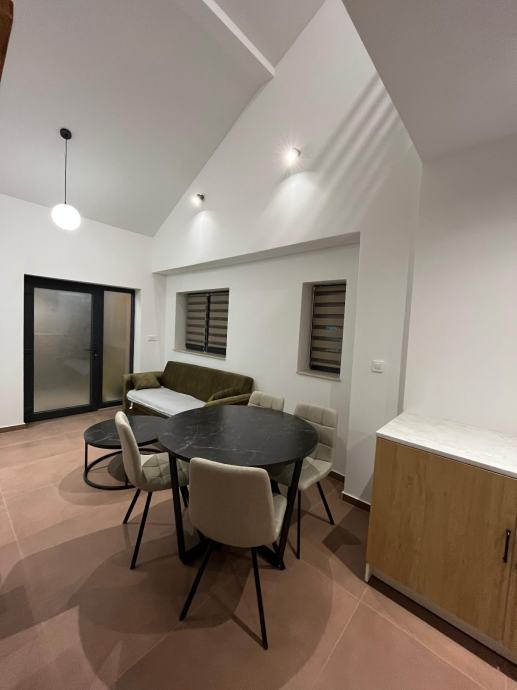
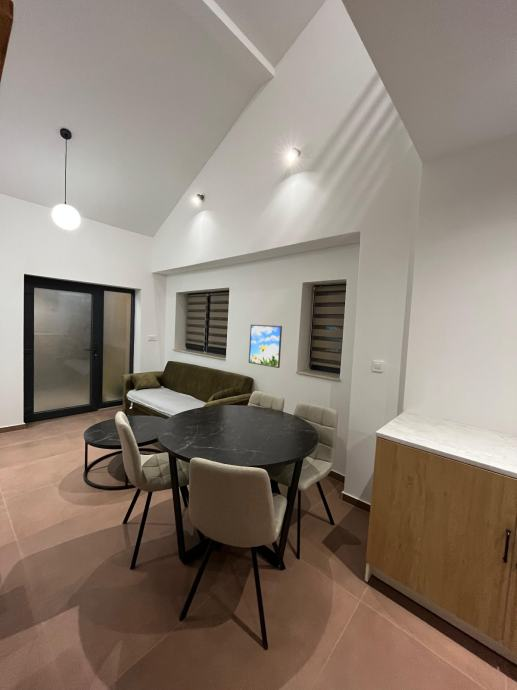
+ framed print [248,324,283,369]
